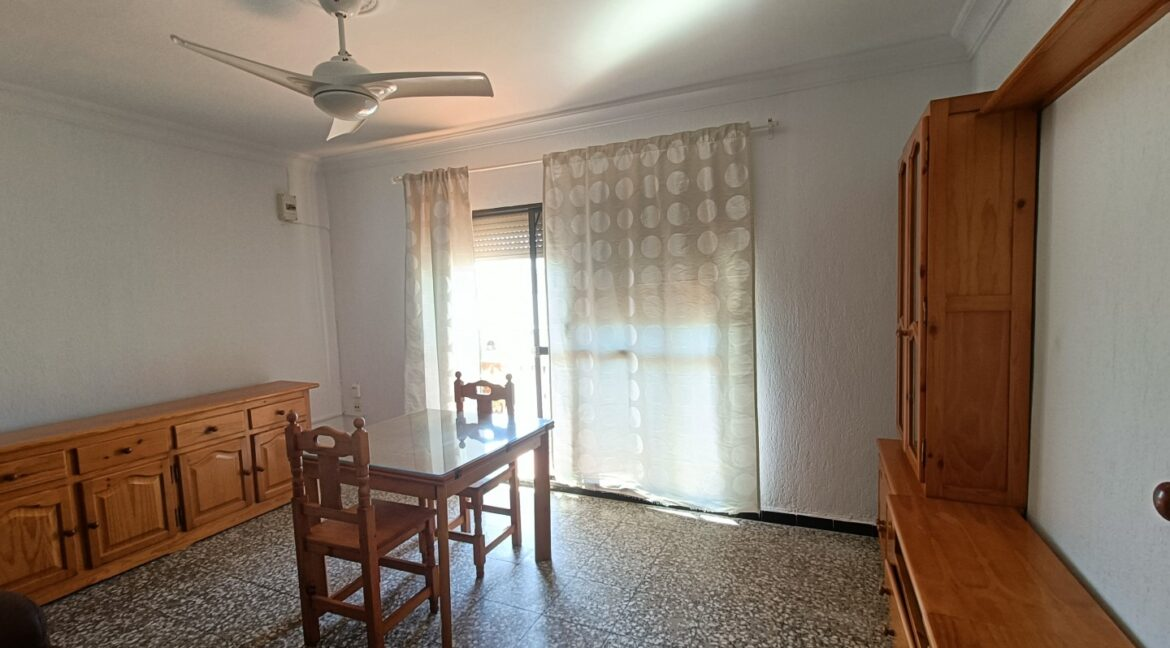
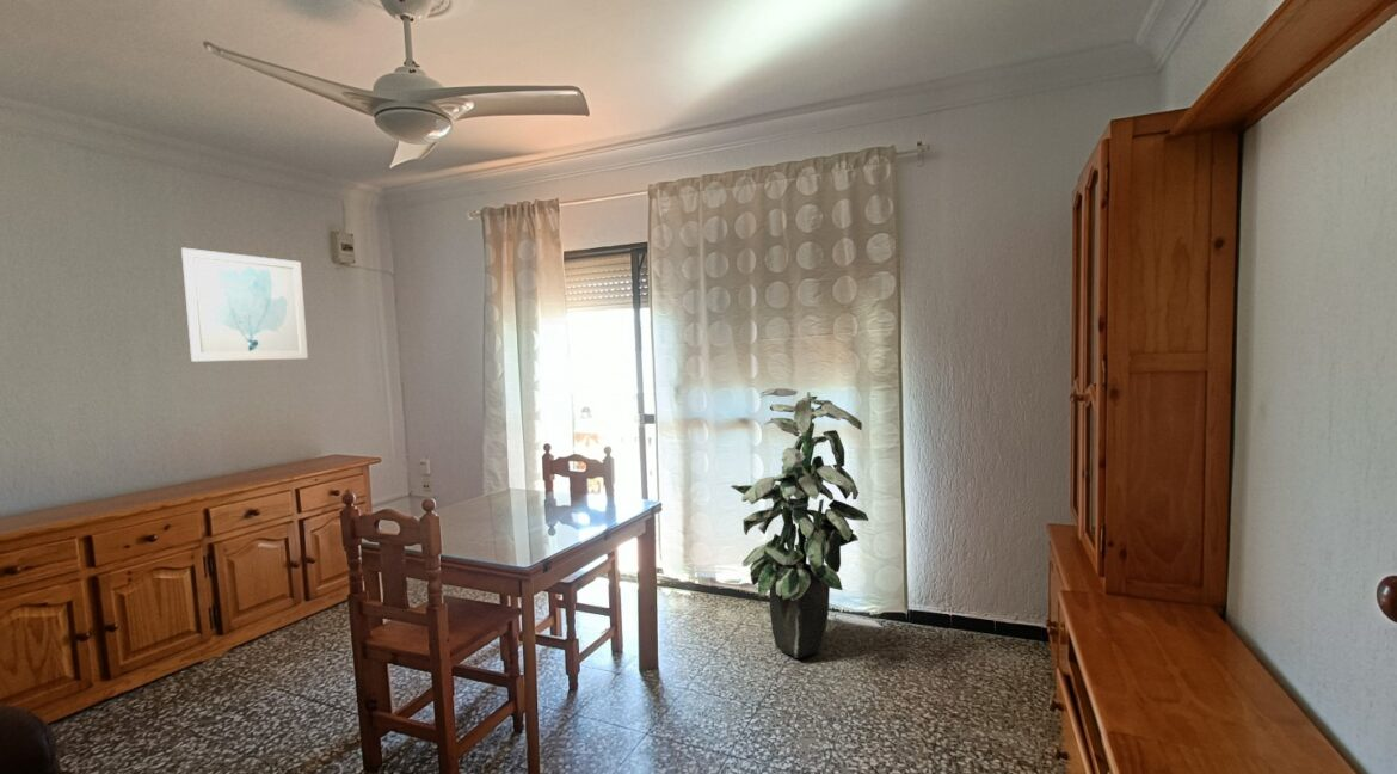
+ wall art [180,247,309,363]
+ indoor plant [730,387,870,659]
